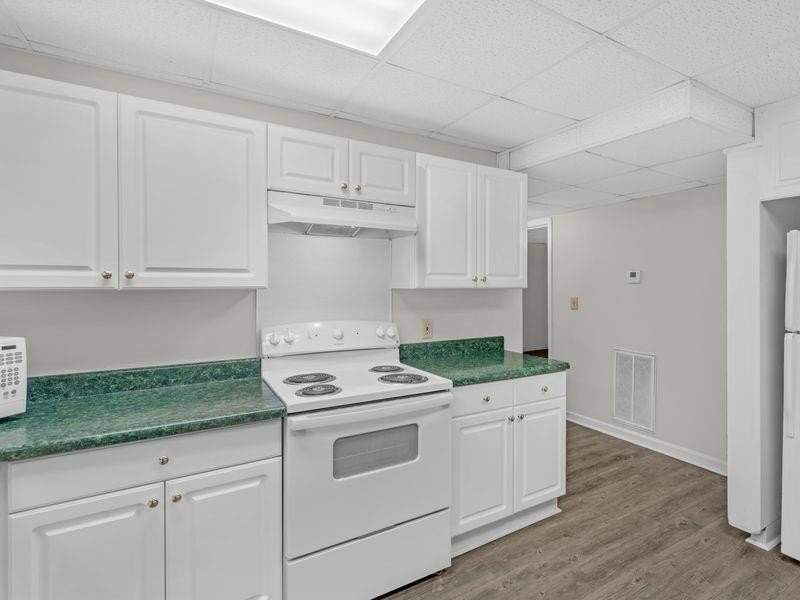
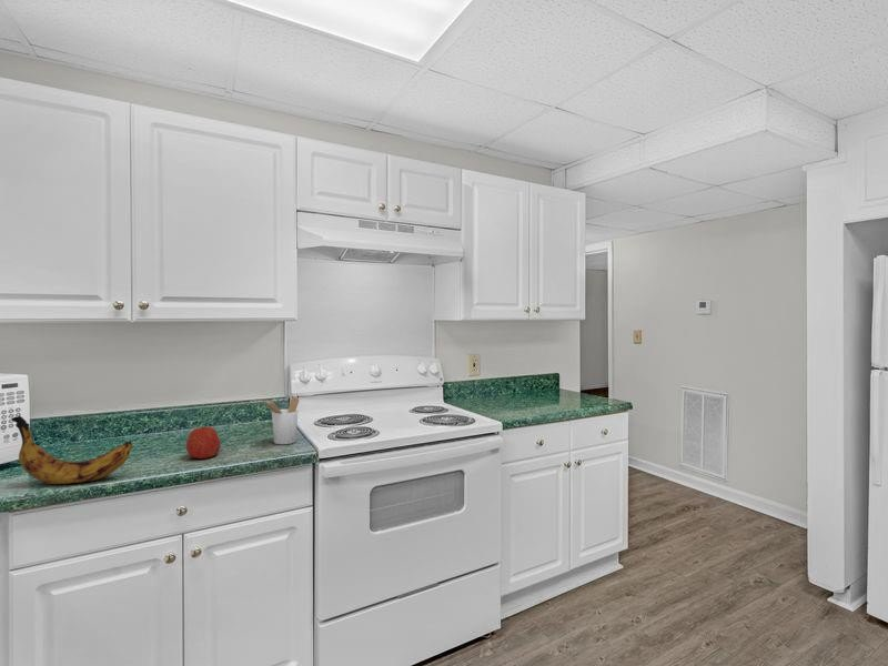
+ utensil holder [262,396,300,445]
+ apple [185,425,221,460]
+ banana [11,415,133,485]
